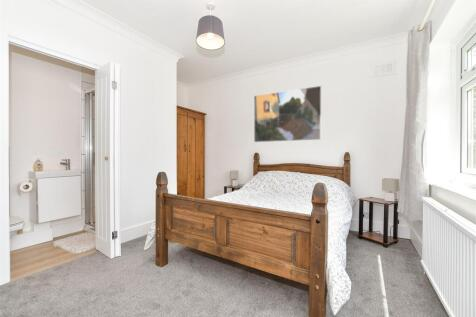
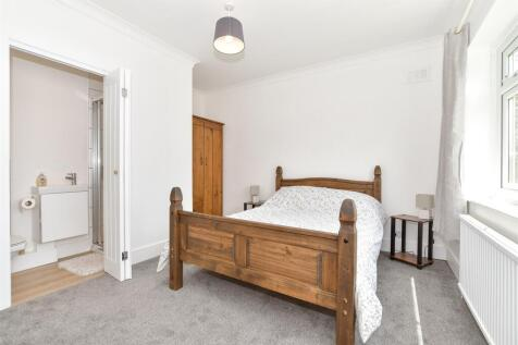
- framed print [253,85,322,143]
